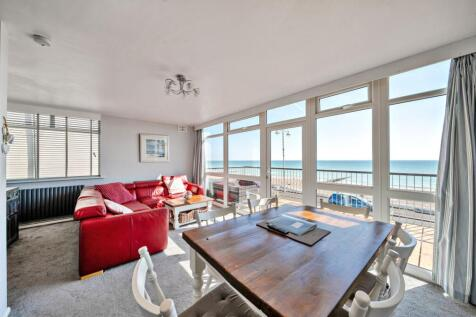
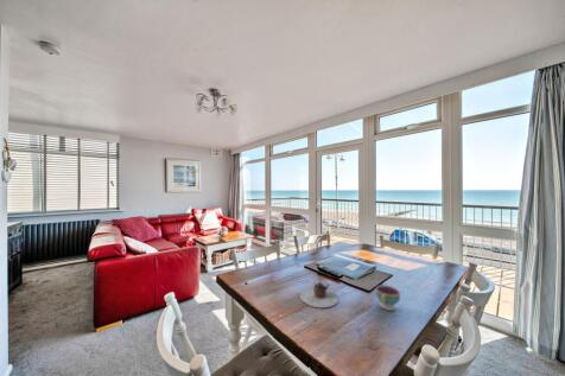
+ teapot [299,278,339,308]
+ teacup [375,285,401,312]
